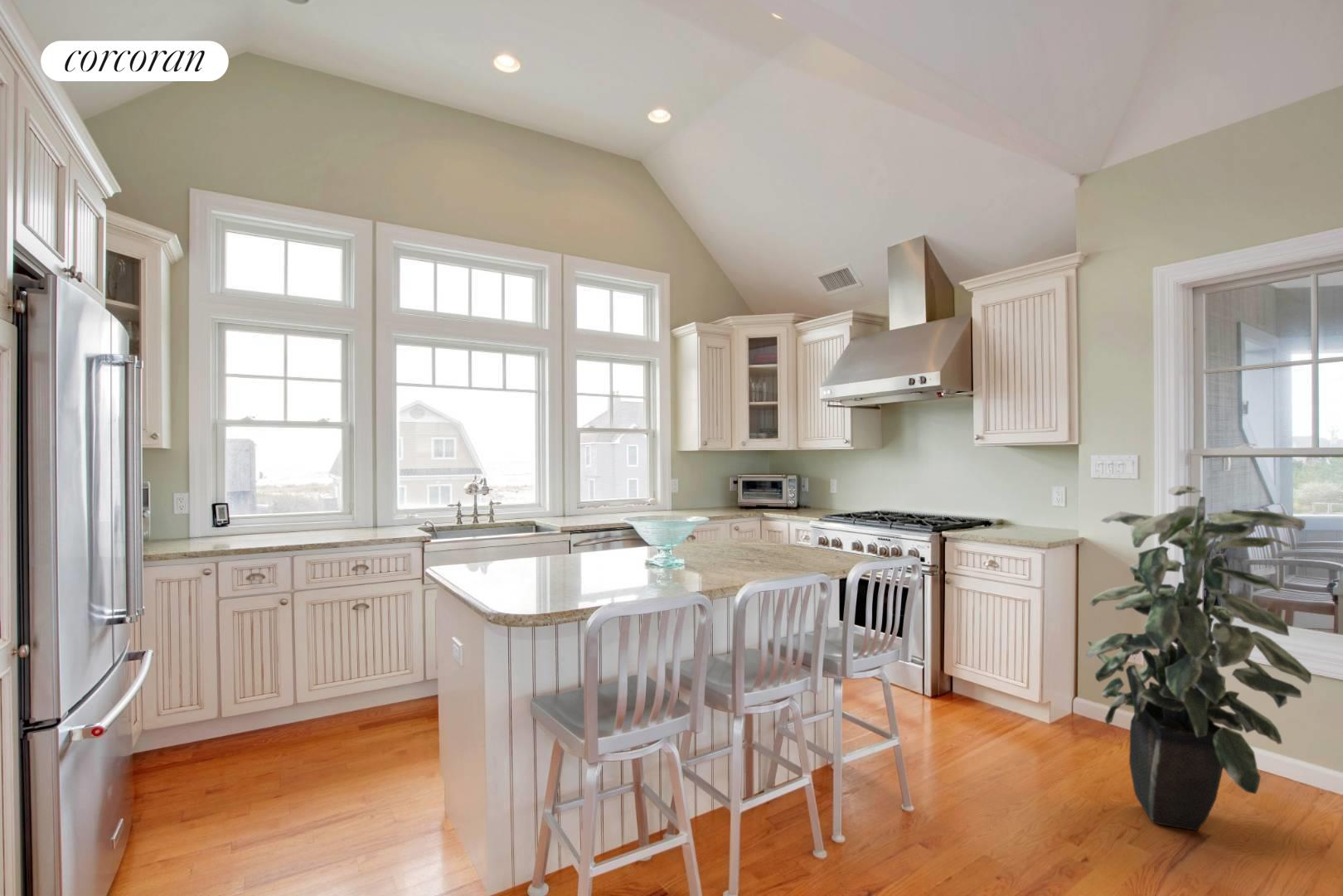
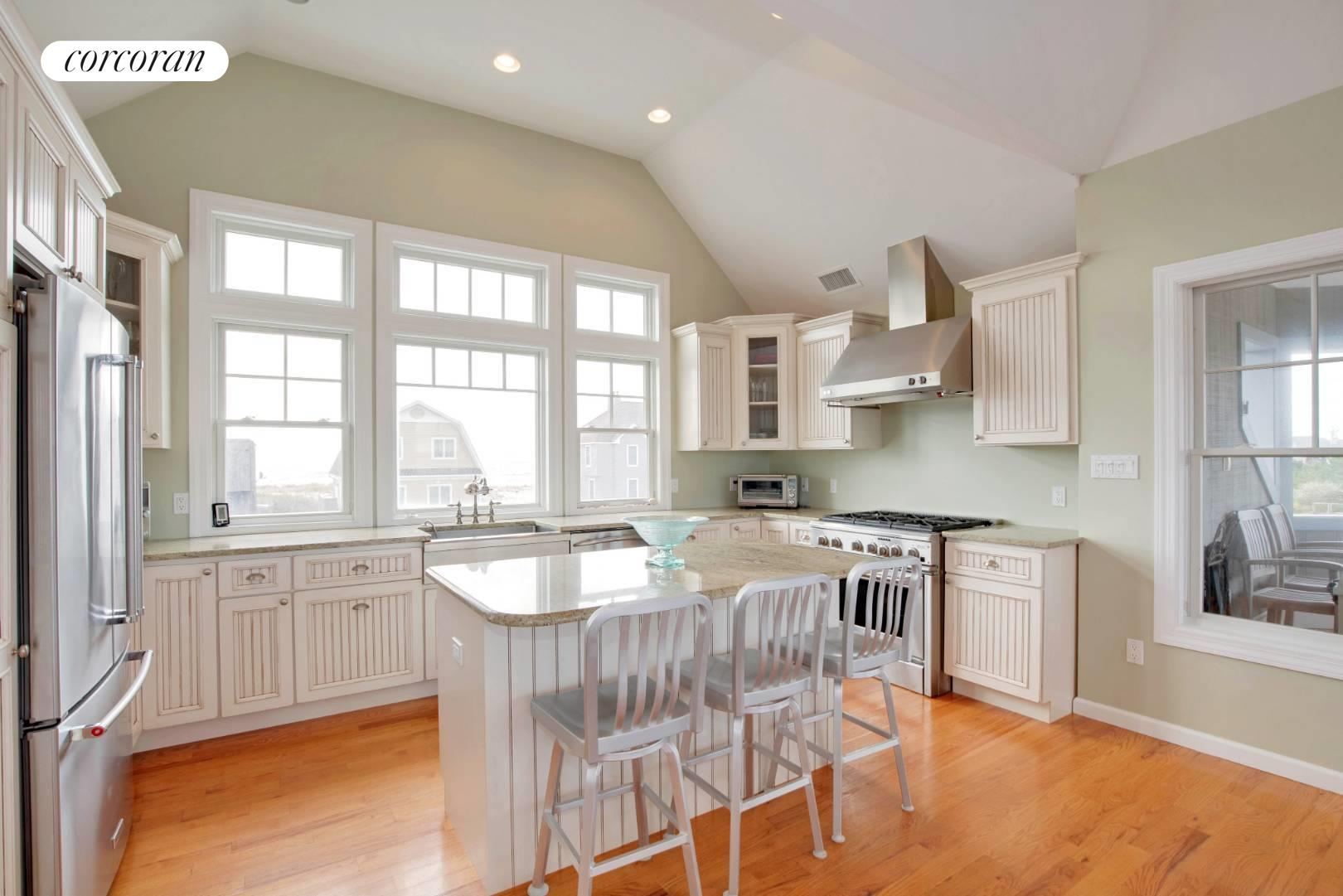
- indoor plant [1084,485,1312,831]
